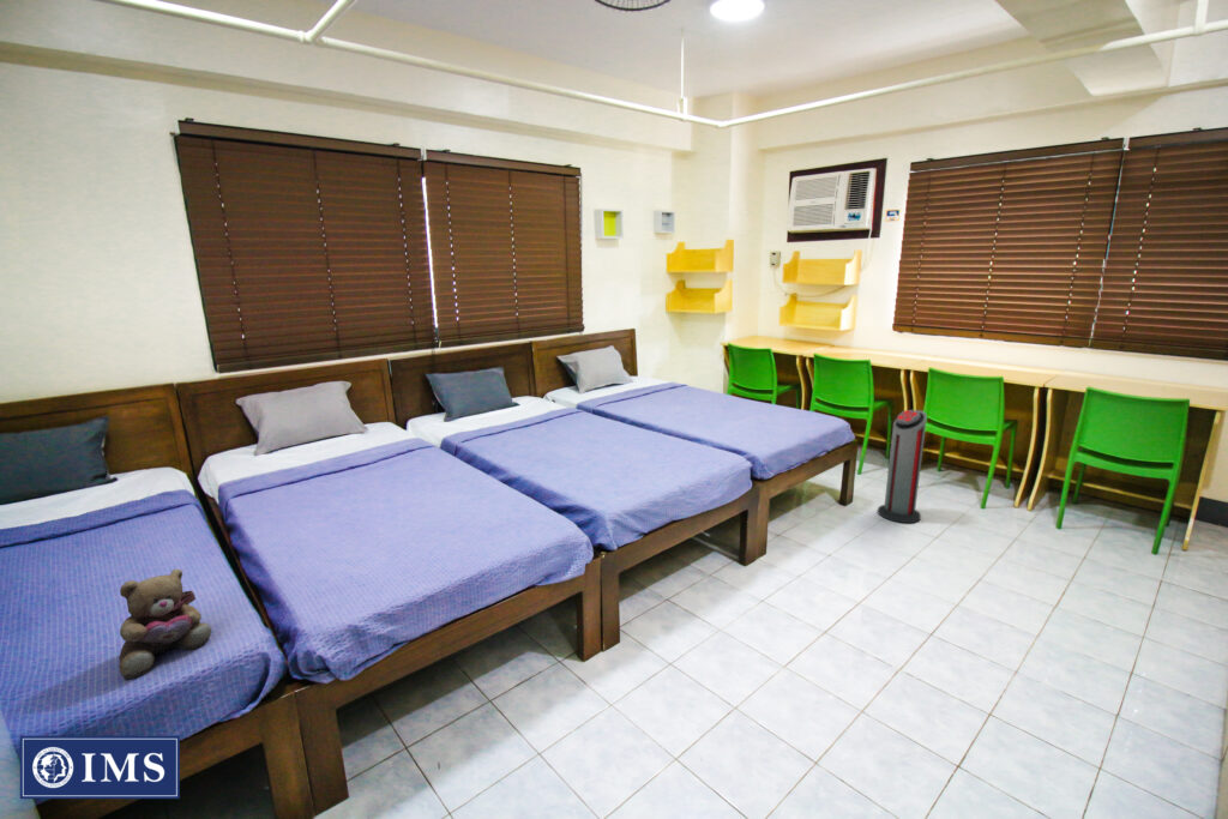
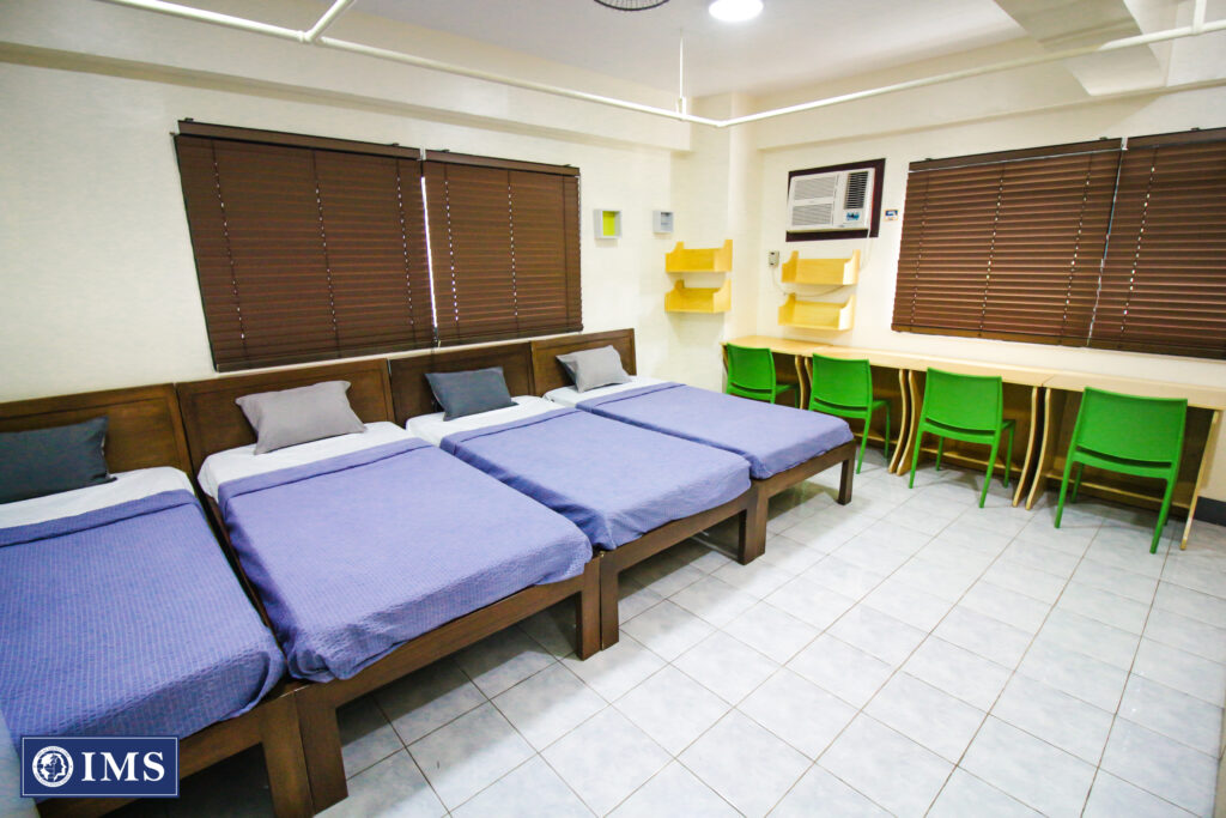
- teddy bear [118,568,212,681]
- air purifier [877,409,928,524]
